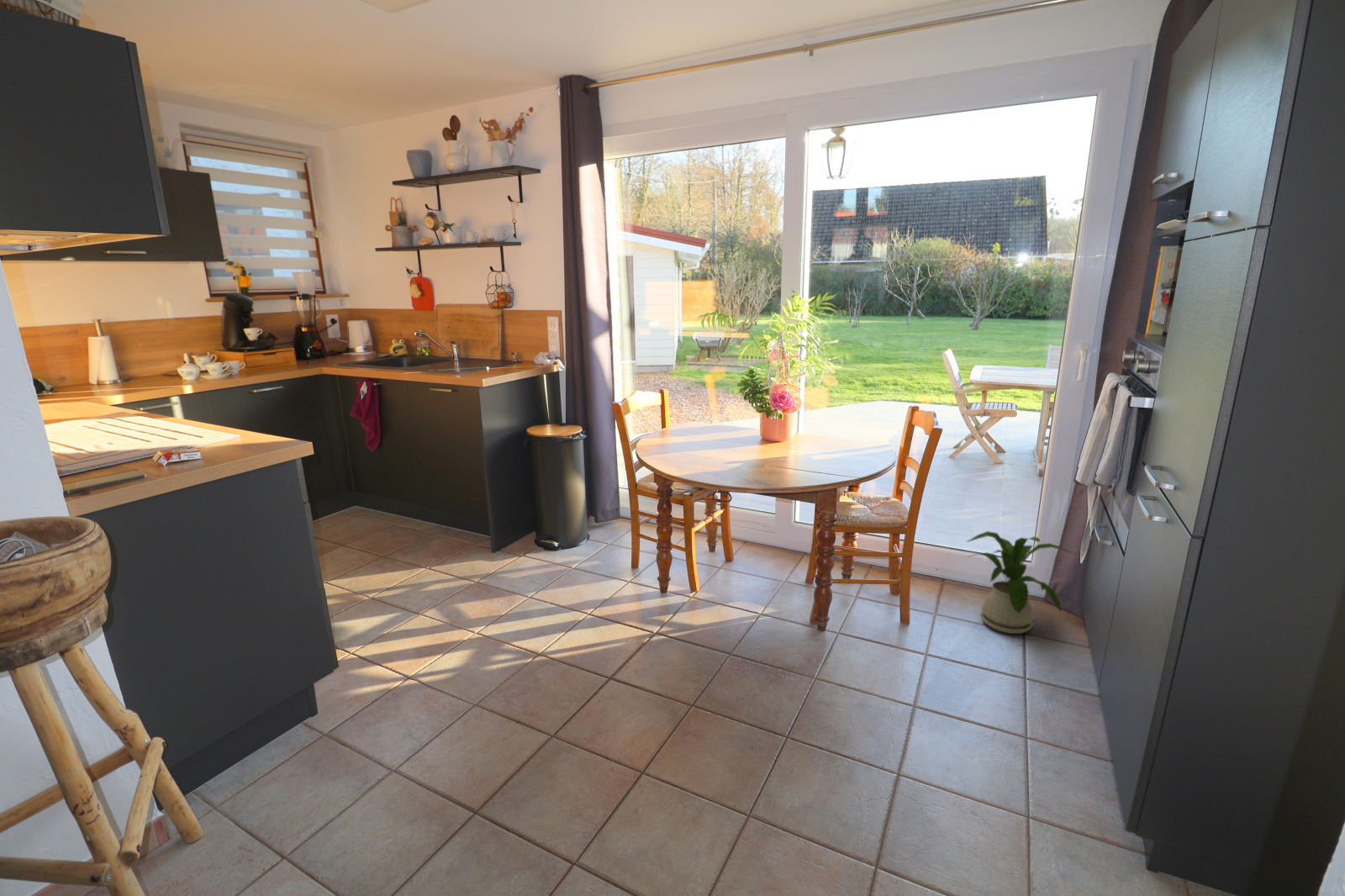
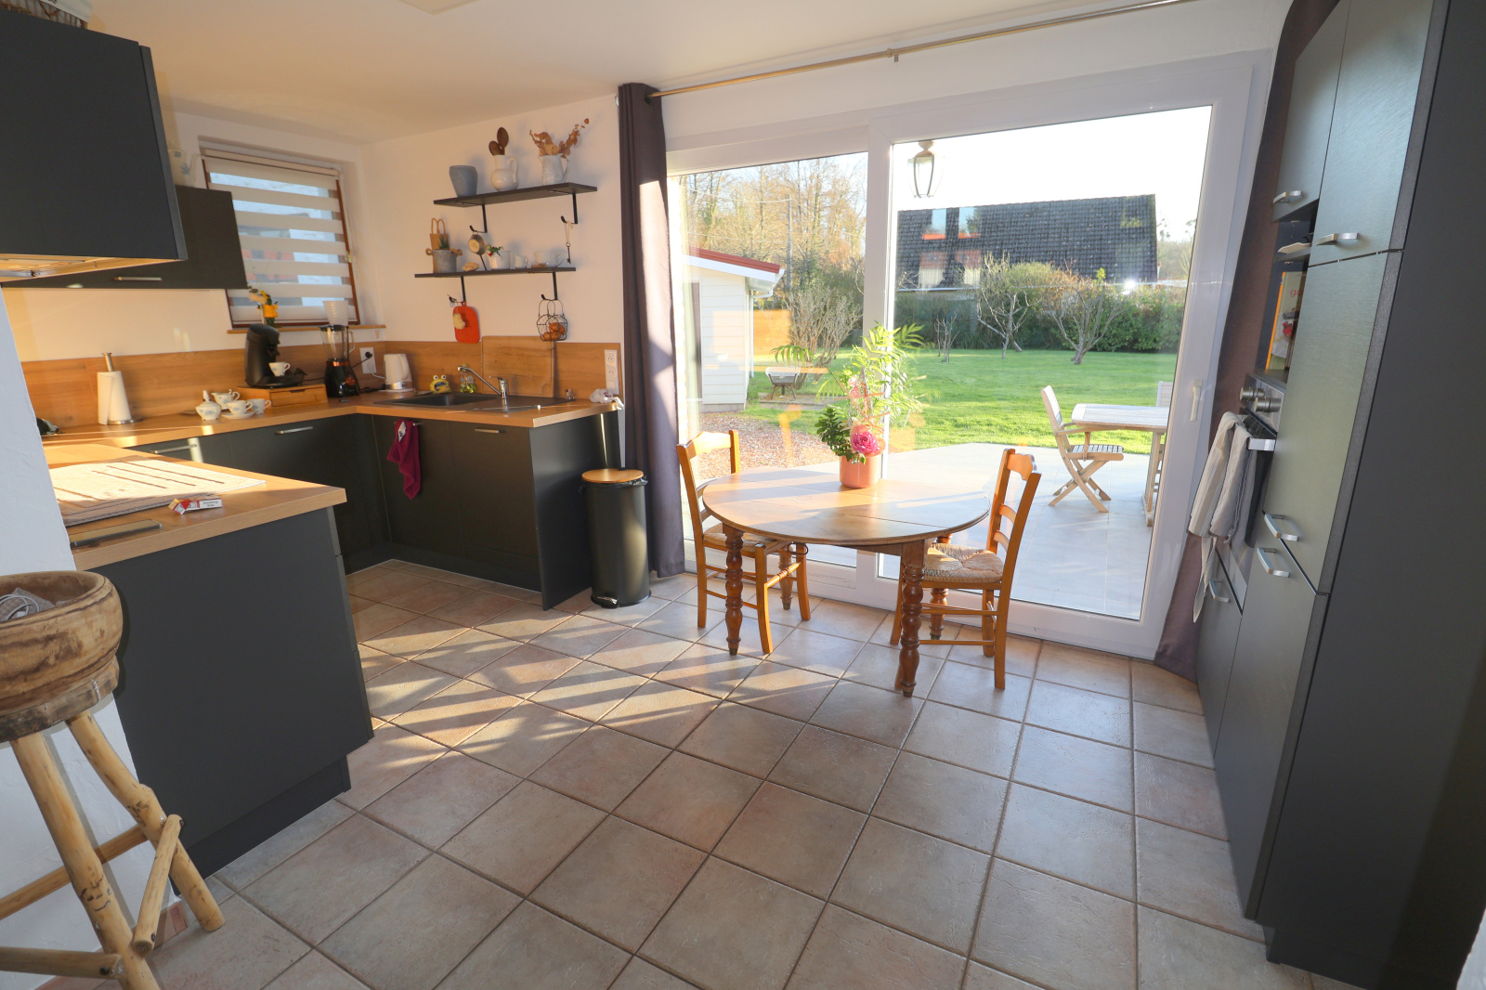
- house plant [966,530,1074,635]
